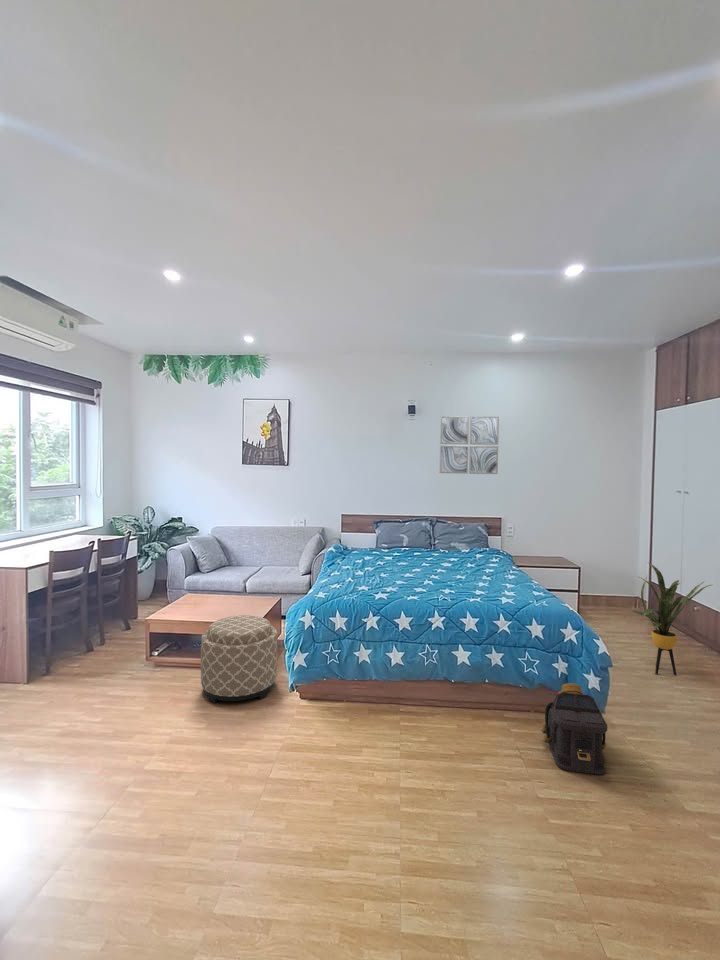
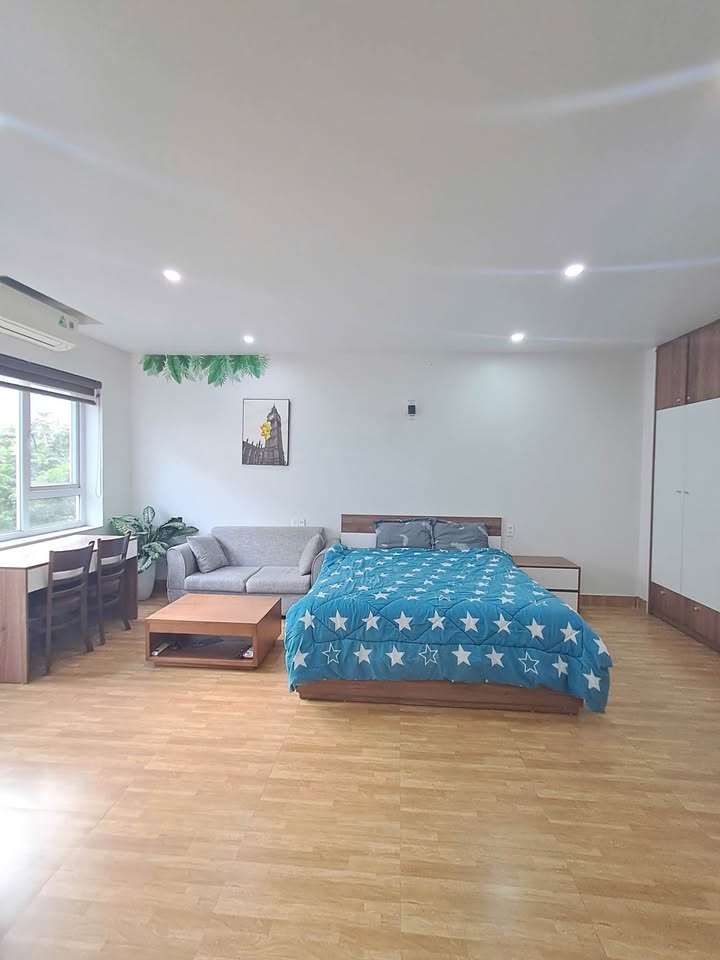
- wall art [439,415,500,475]
- ottoman [200,614,278,704]
- house plant [629,562,712,676]
- backpack [540,682,608,776]
